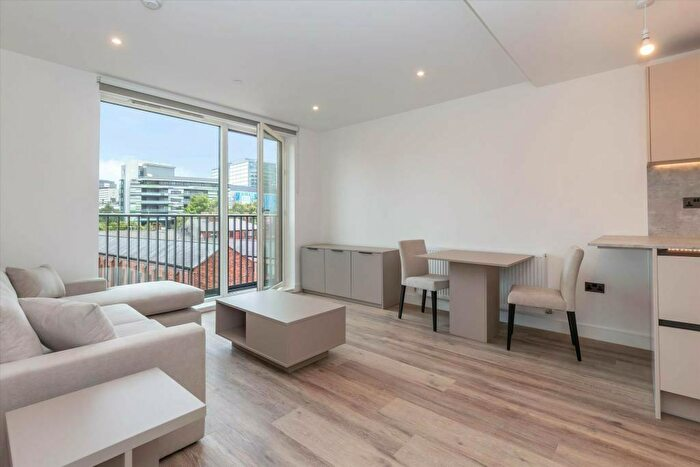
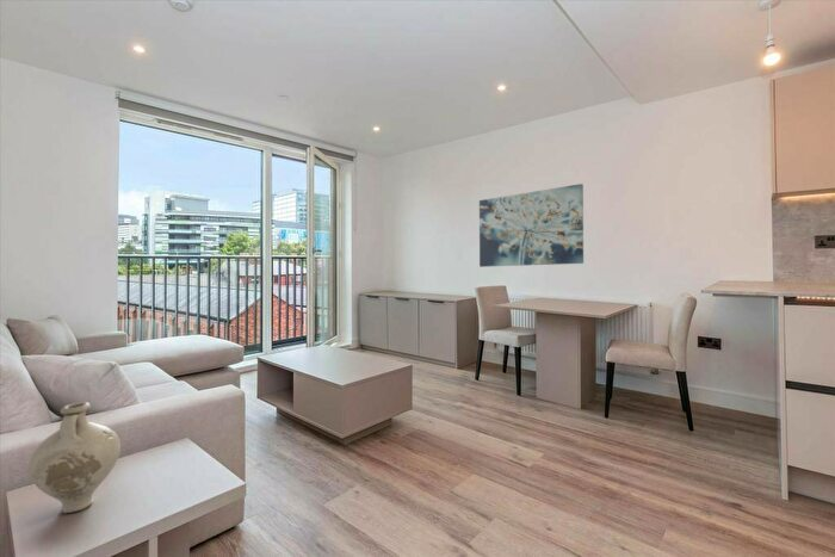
+ decorative vase [27,401,122,514]
+ wall art [478,182,584,268]
